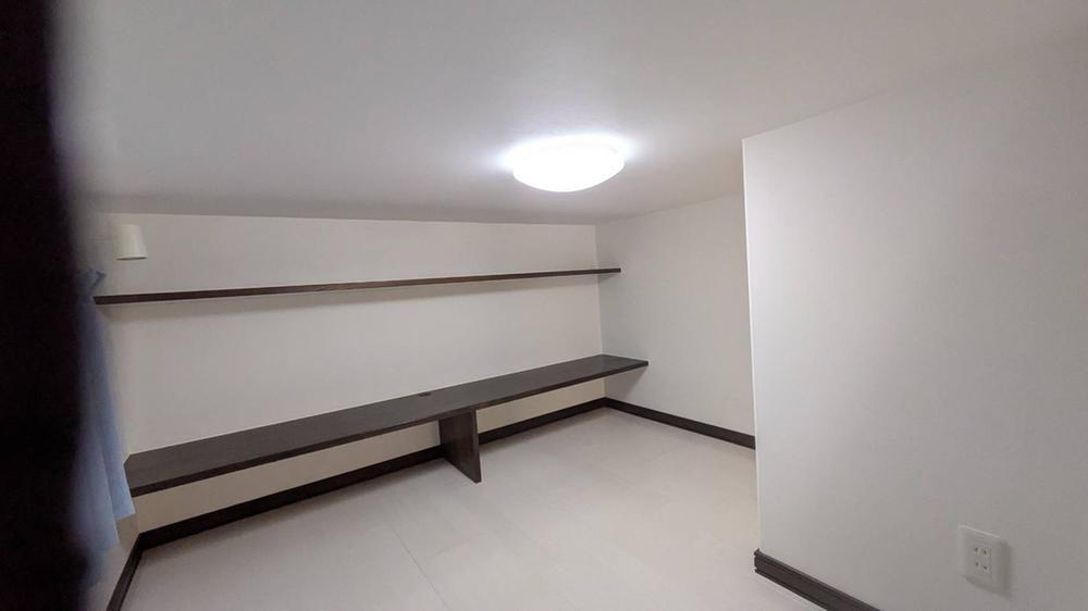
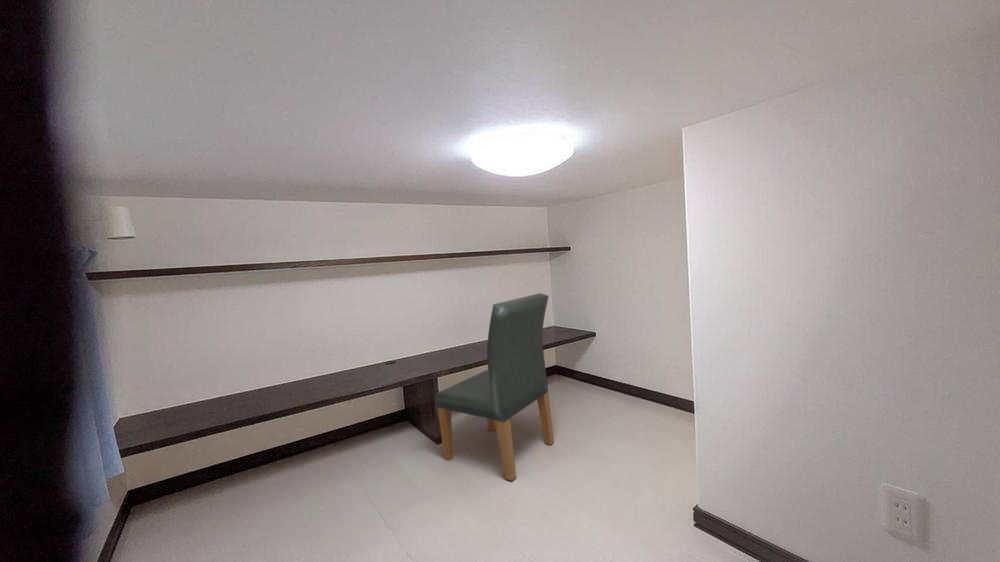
+ dining chair [435,292,555,482]
